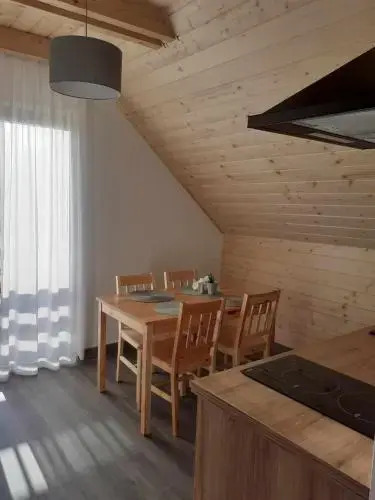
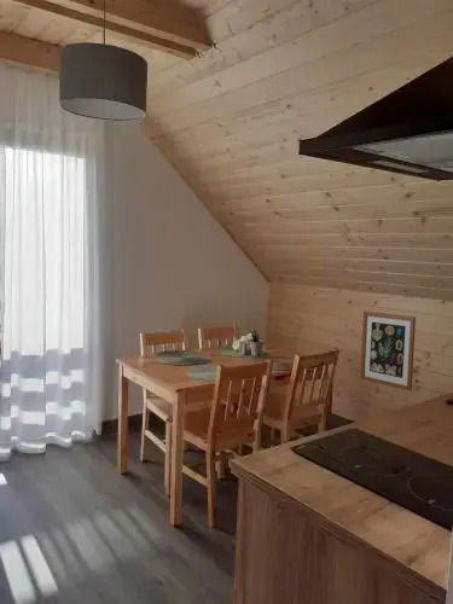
+ wall art [359,310,417,393]
